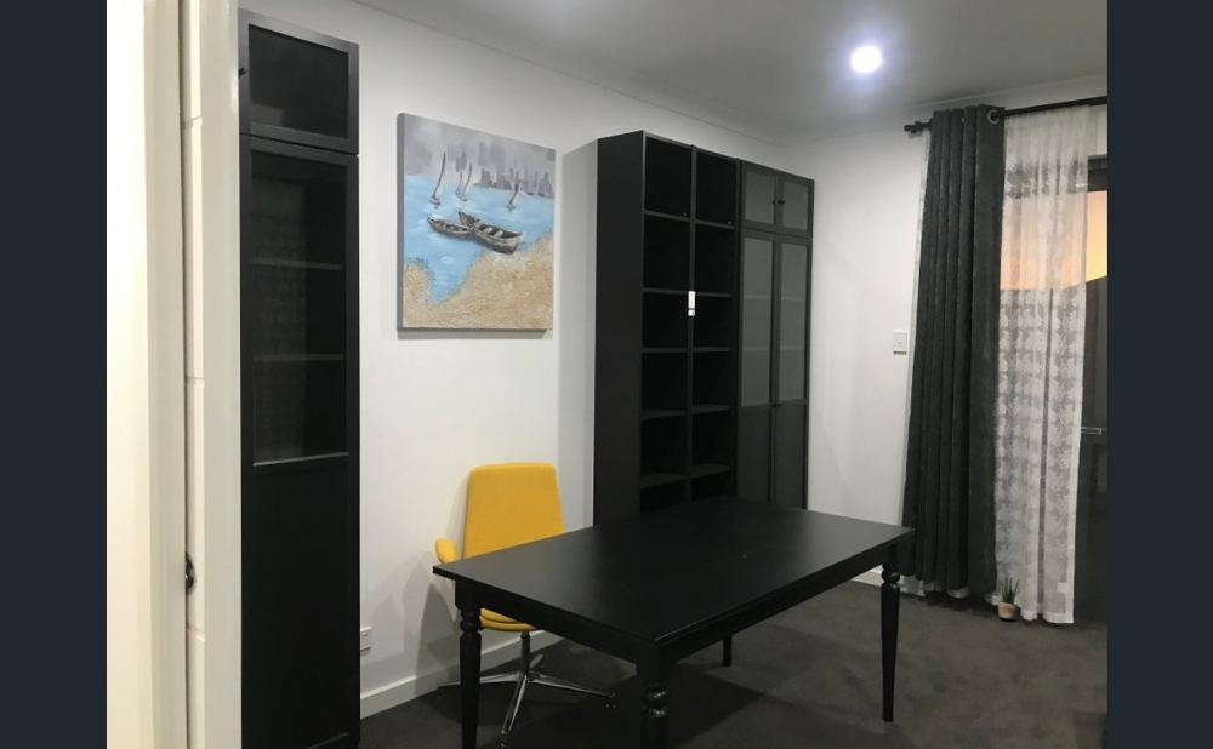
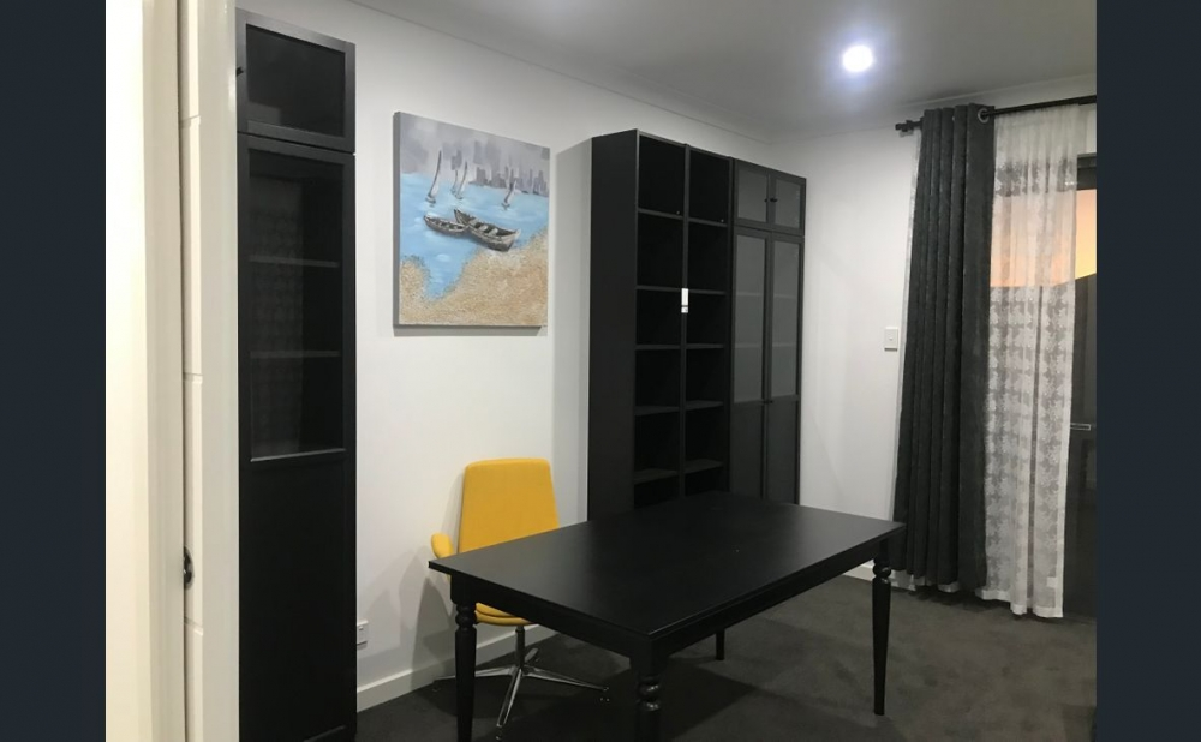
- potted plant [997,573,1020,621]
